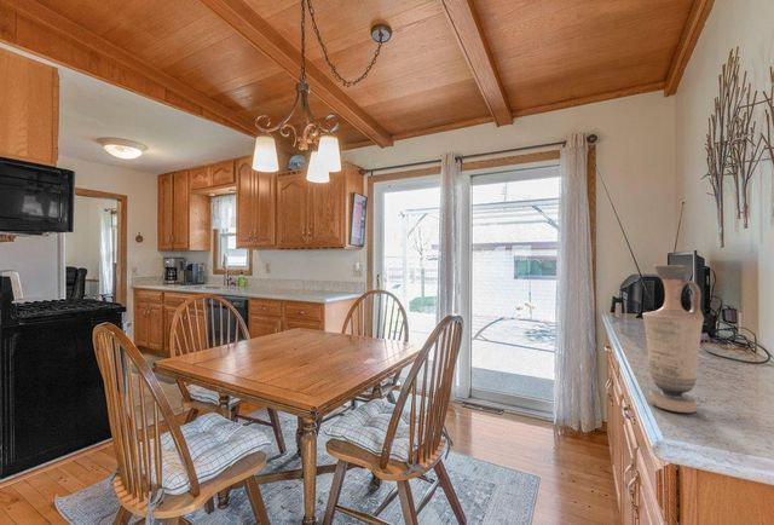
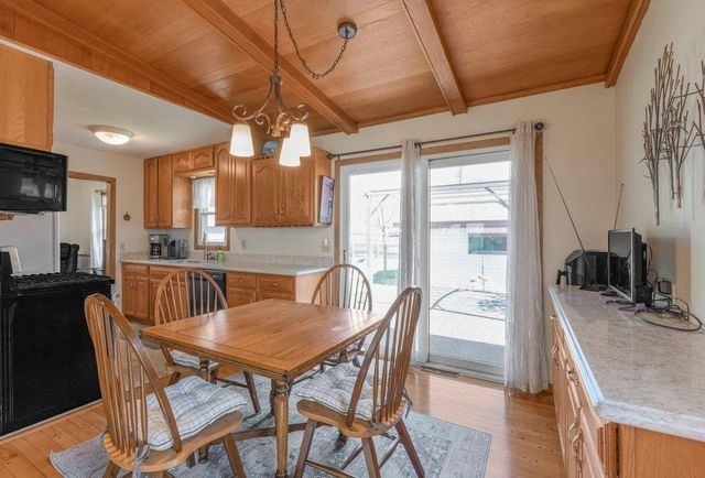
- vase [641,264,705,414]
